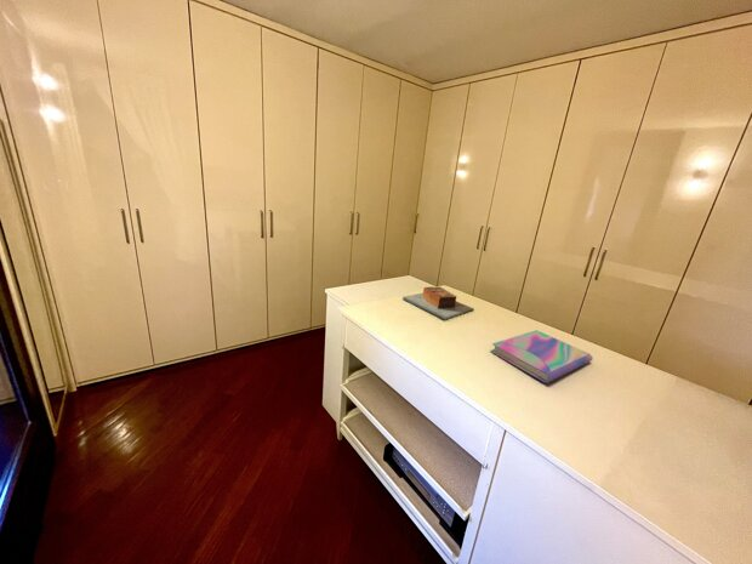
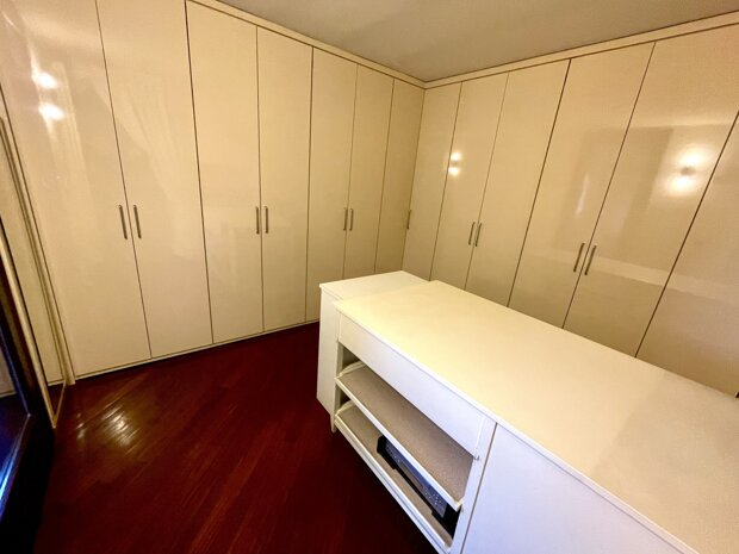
- folder [489,329,594,384]
- wooden box [401,286,475,320]
